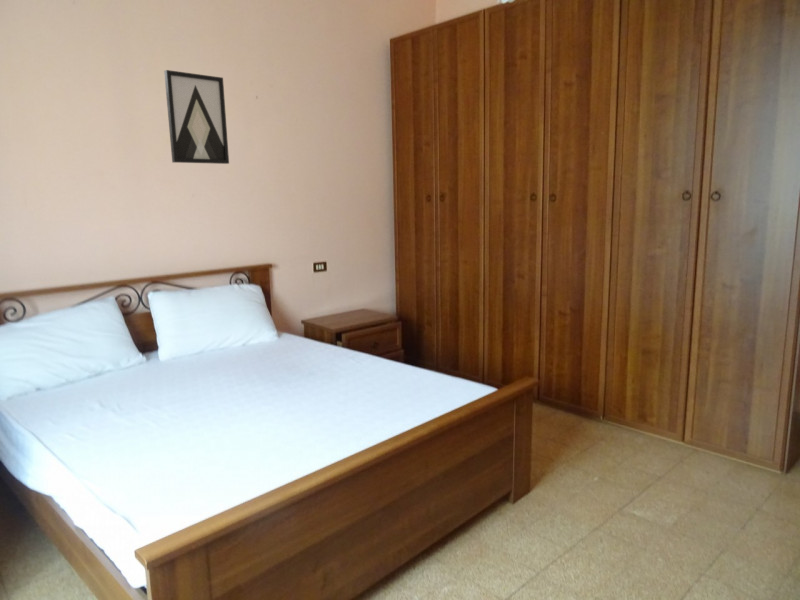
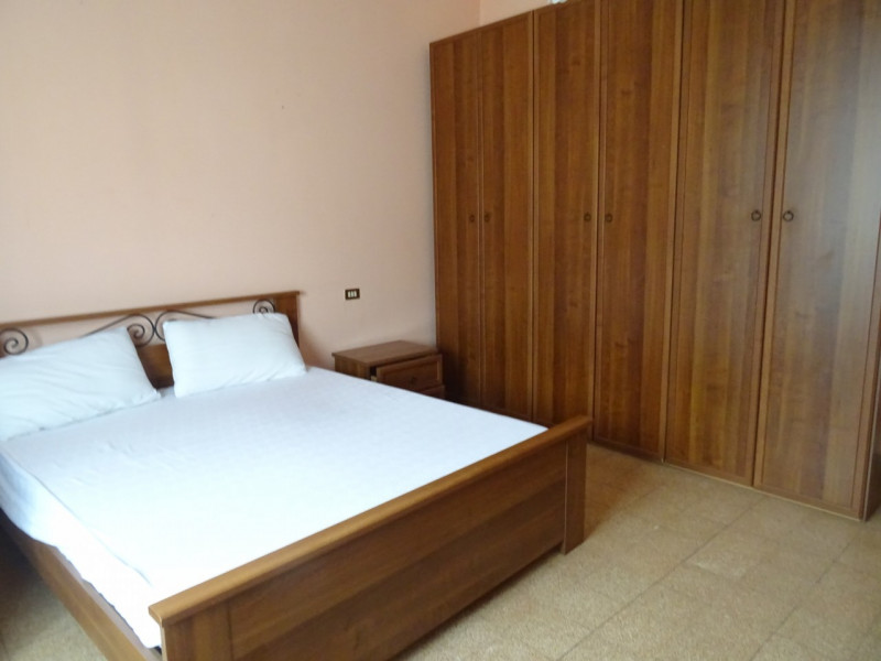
- wall art [163,69,230,165]
